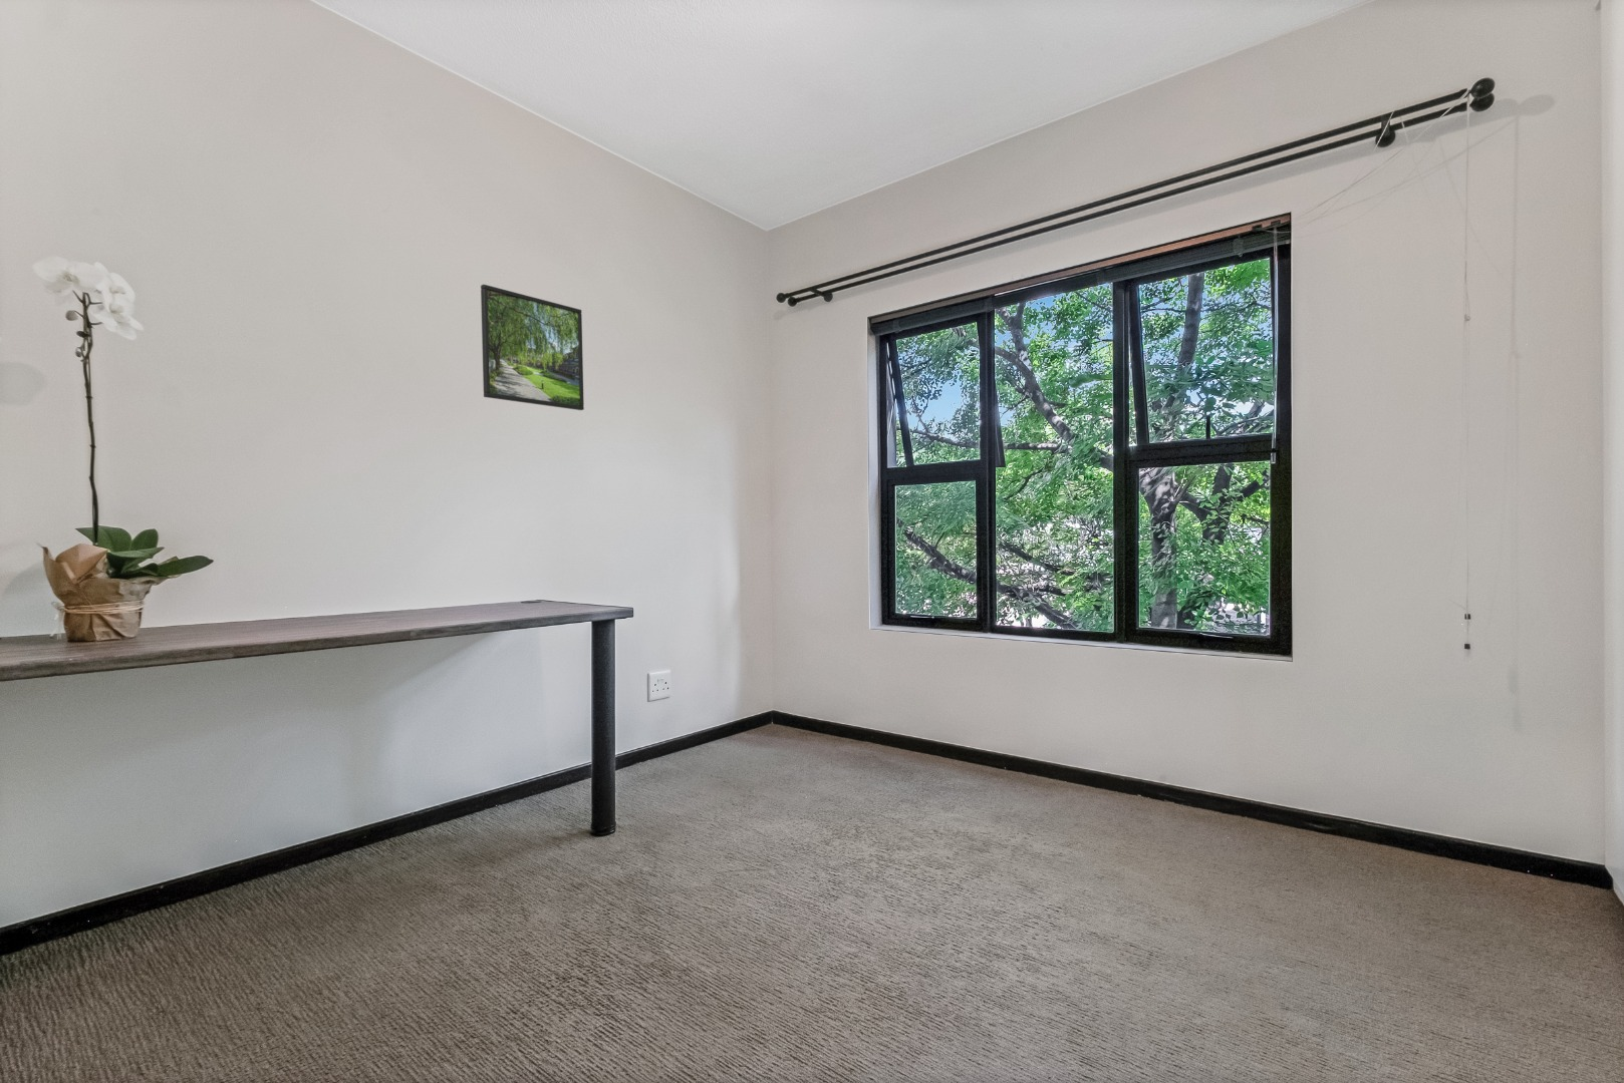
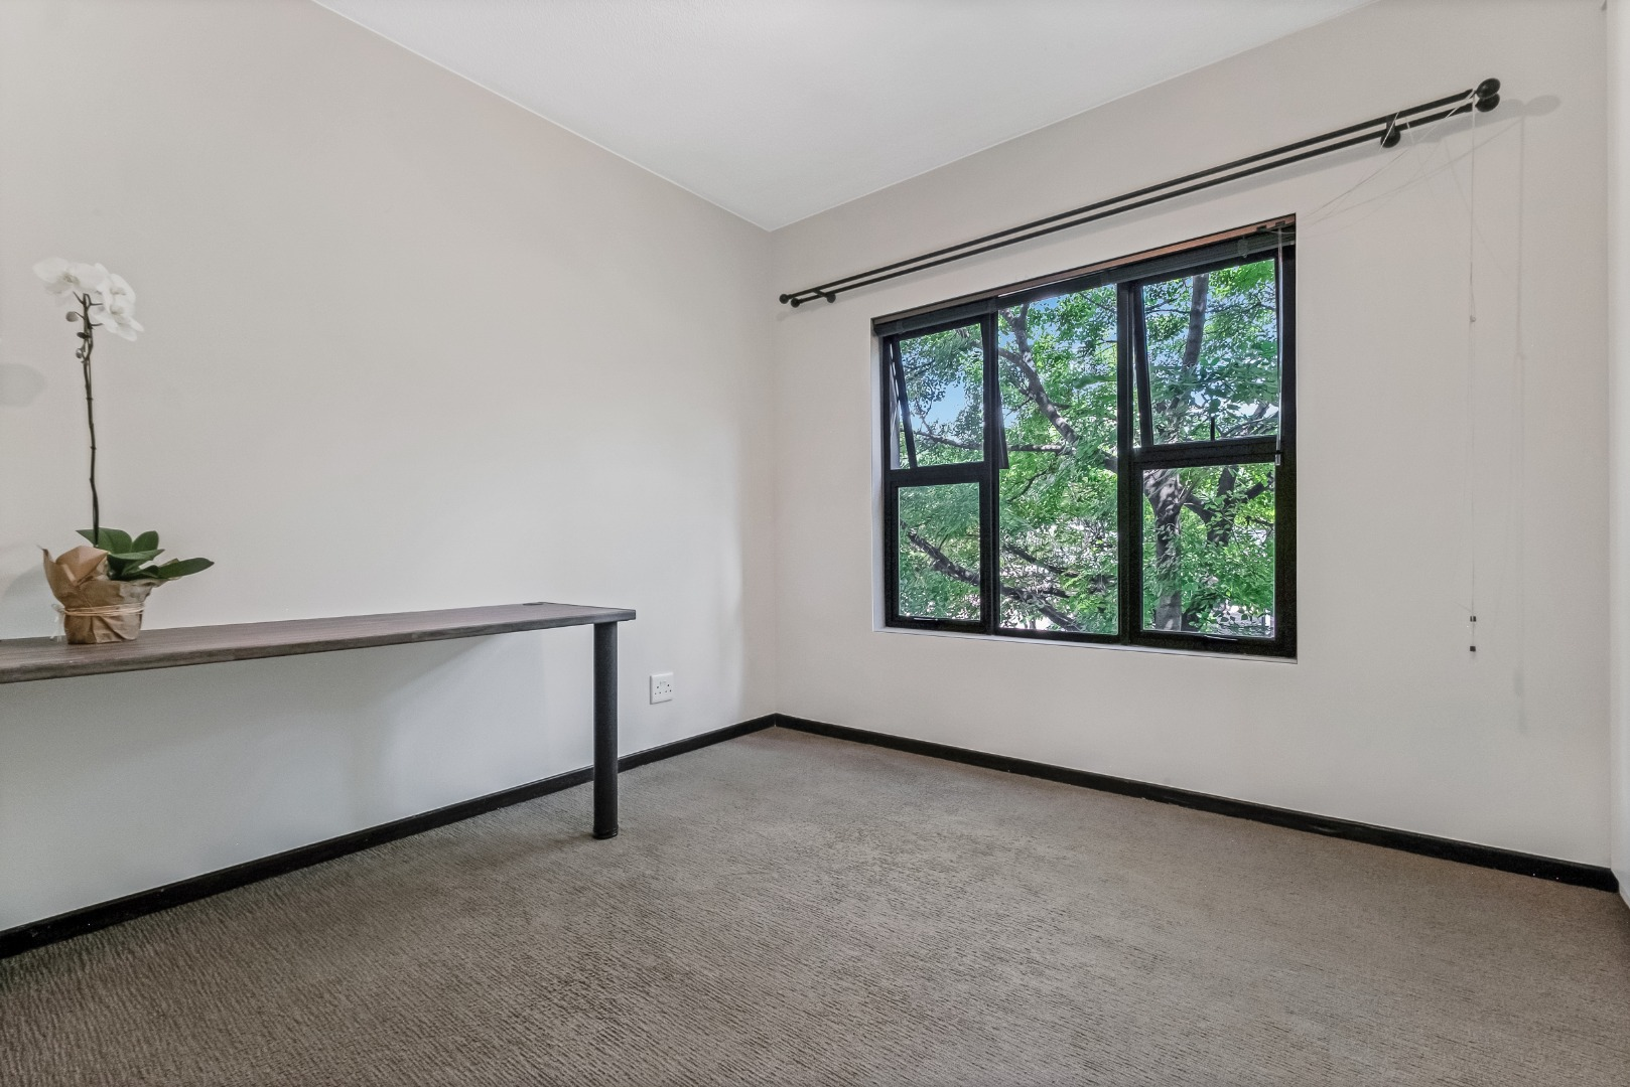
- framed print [480,284,585,411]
